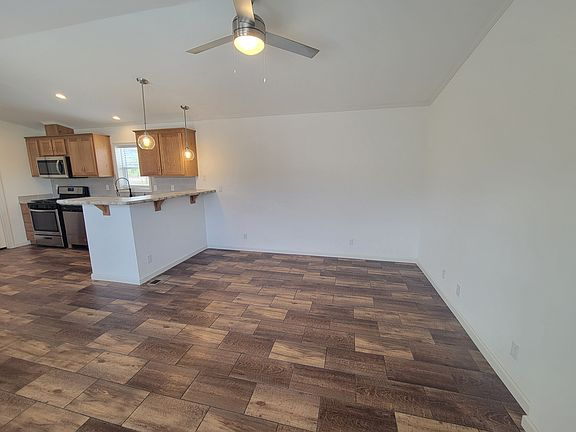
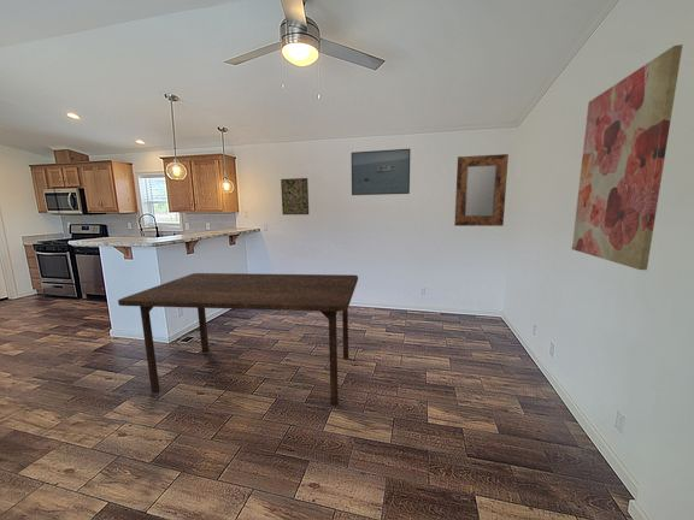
+ home mirror [453,153,510,228]
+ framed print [280,177,310,215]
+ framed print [351,148,412,196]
+ wall art [571,43,684,271]
+ dining table [117,272,359,406]
